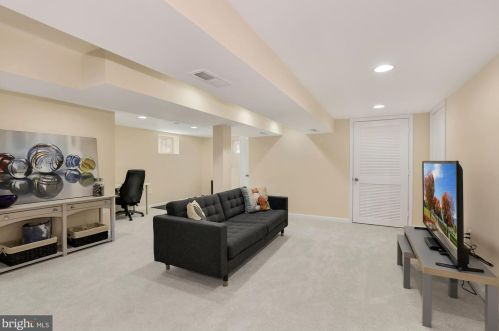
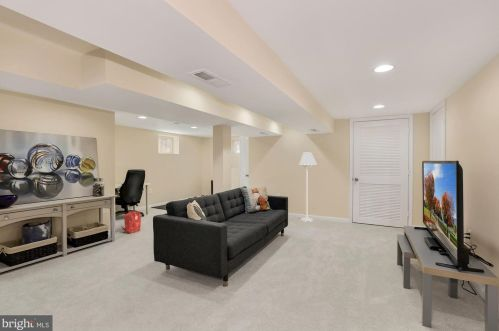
+ floor lamp [296,152,317,223]
+ backpack [120,209,142,234]
